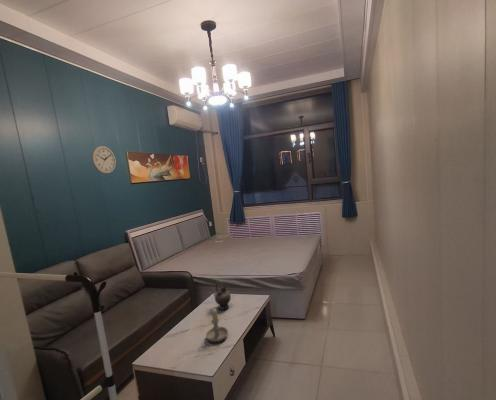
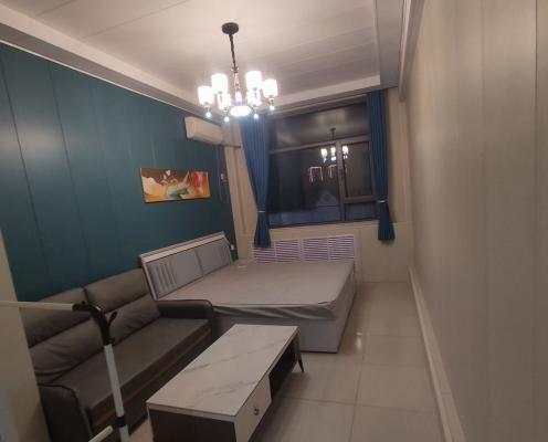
- teapot [211,280,232,311]
- candle [205,307,229,343]
- wall clock [91,145,117,175]
